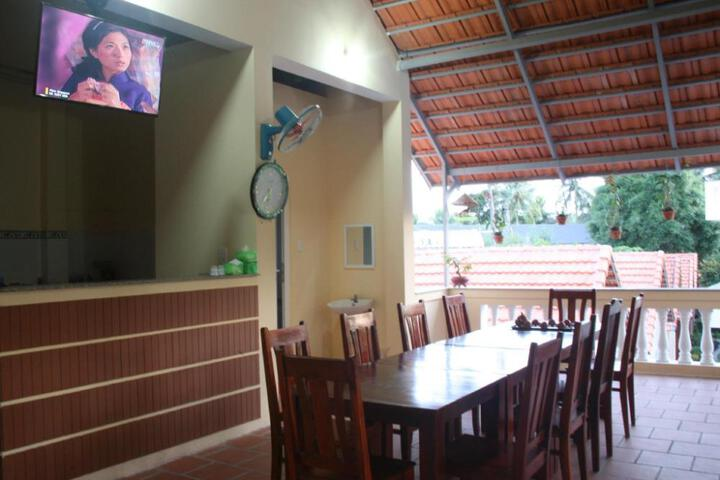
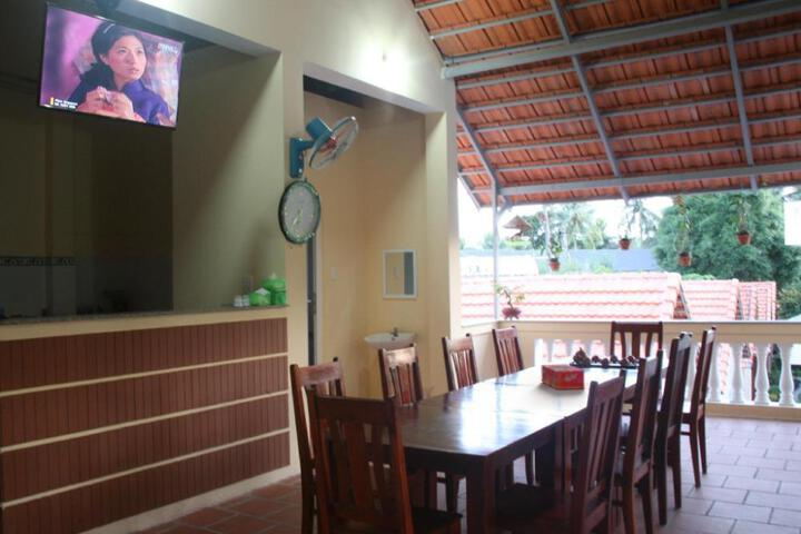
+ tissue box [541,363,585,390]
